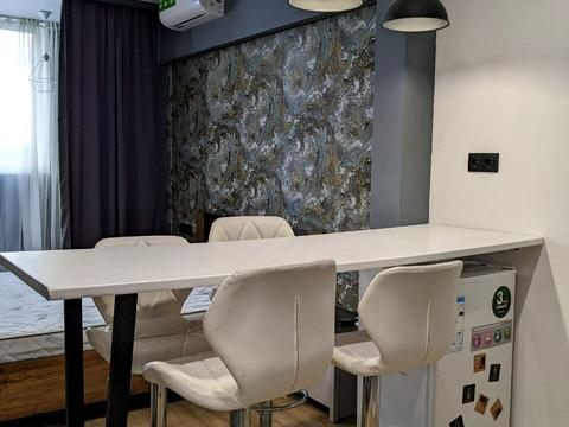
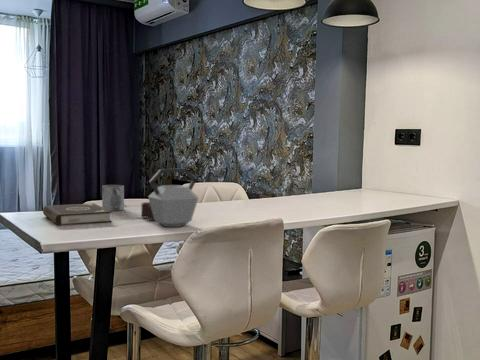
+ book [42,202,113,227]
+ mug [101,184,125,212]
+ kettle [140,168,200,228]
